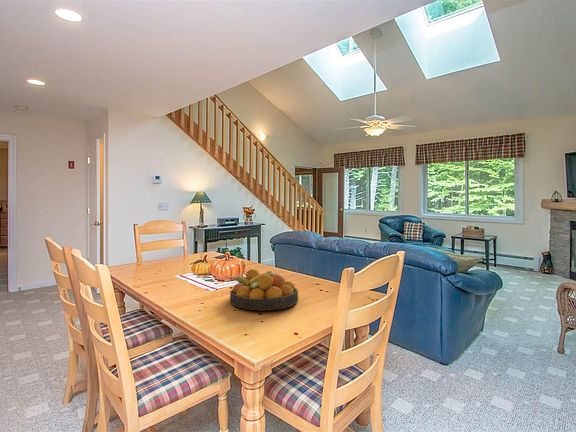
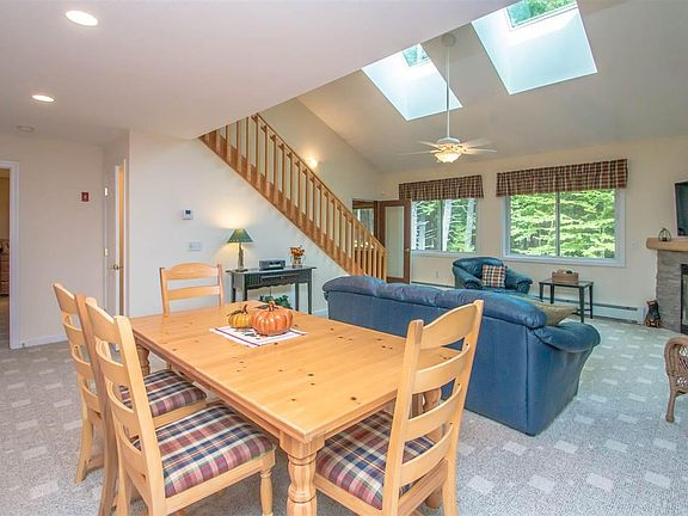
- fruit bowl [229,268,299,311]
